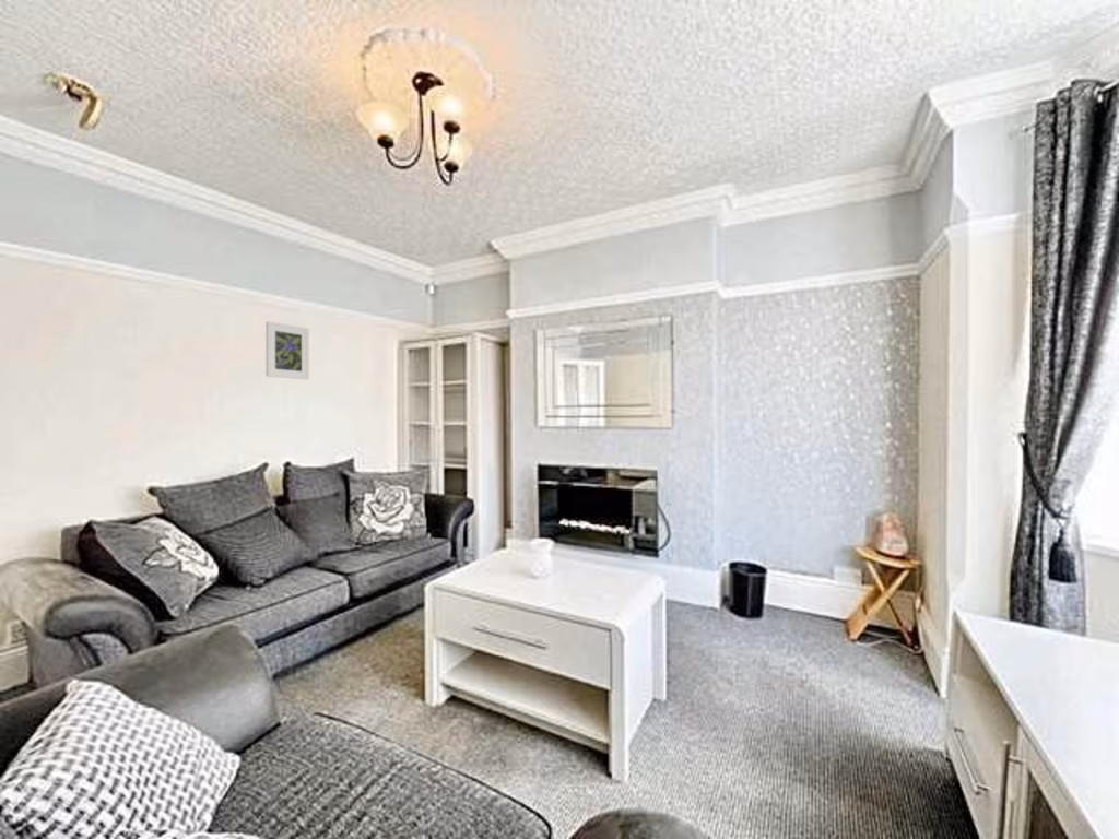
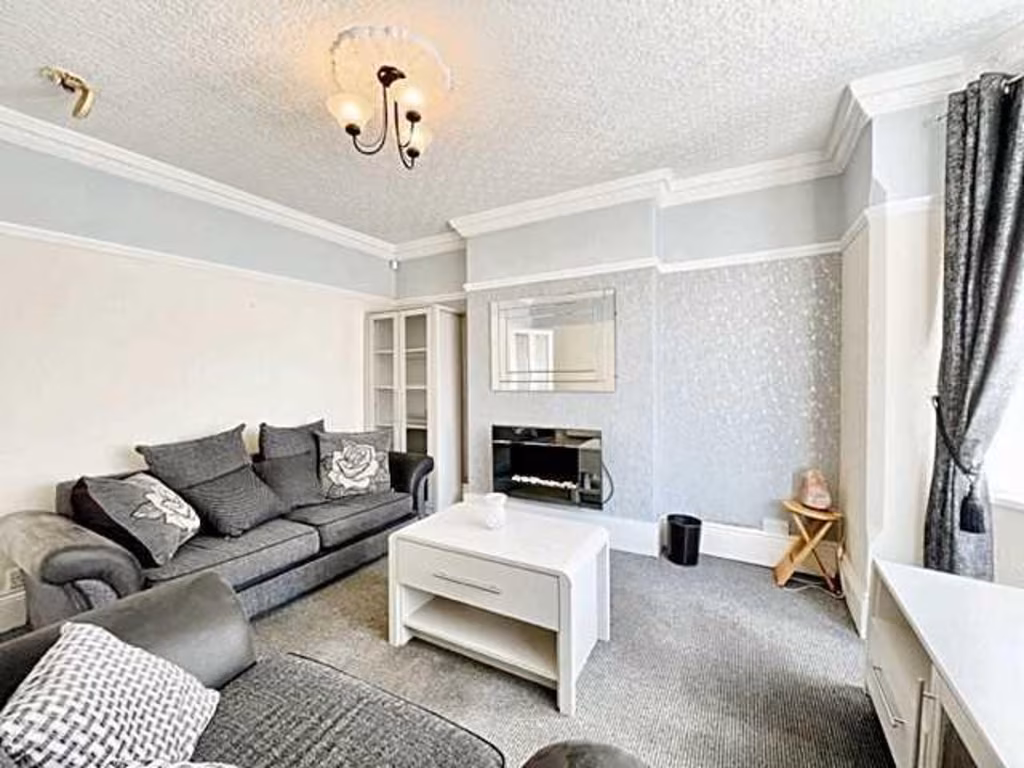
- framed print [264,320,310,380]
